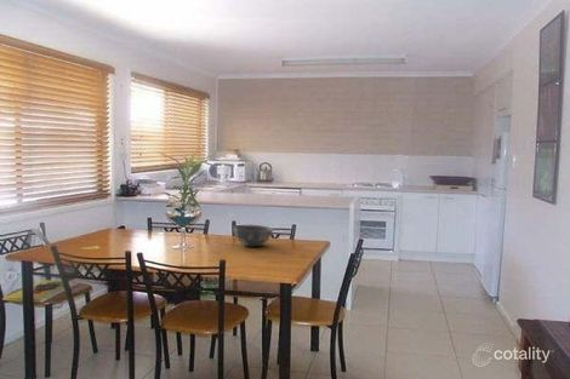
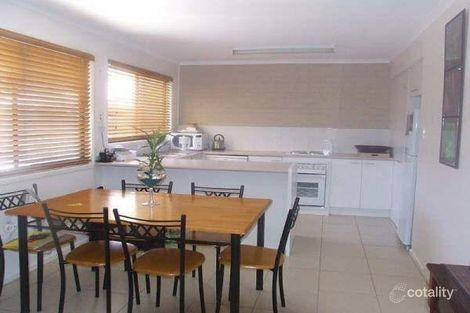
- bowl [232,224,274,247]
